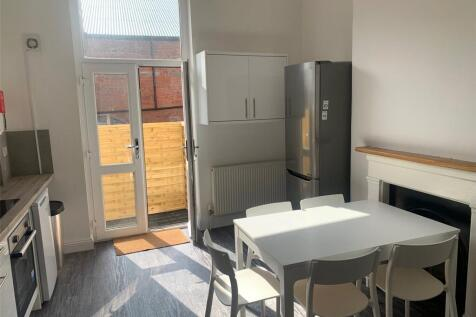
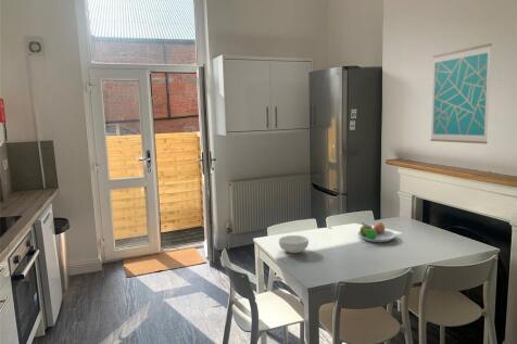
+ cereal bowl [278,234,310,254]
+ fruit bowl [357,221,398,243]
+ wall art [429,42,493,145]
